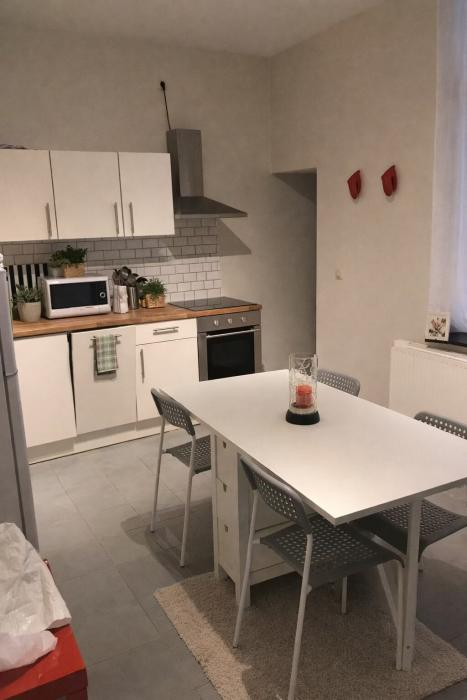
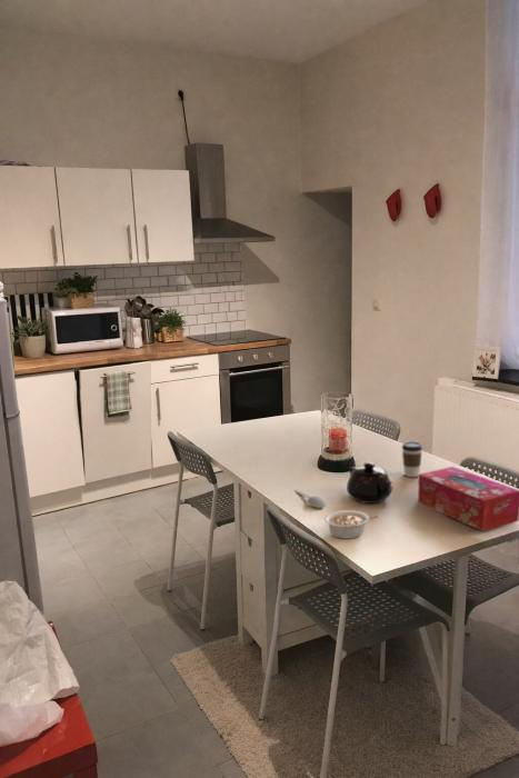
+ coffee cup [401,440,423,478]
+ spoon [293,489,327,509]
+ teapot [346,461,395,505]
+ tissue box [417,466,519,532]
+ legume [323,509,379,540]
